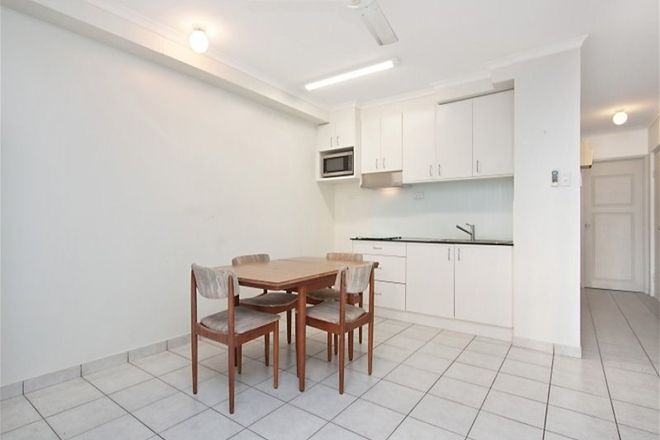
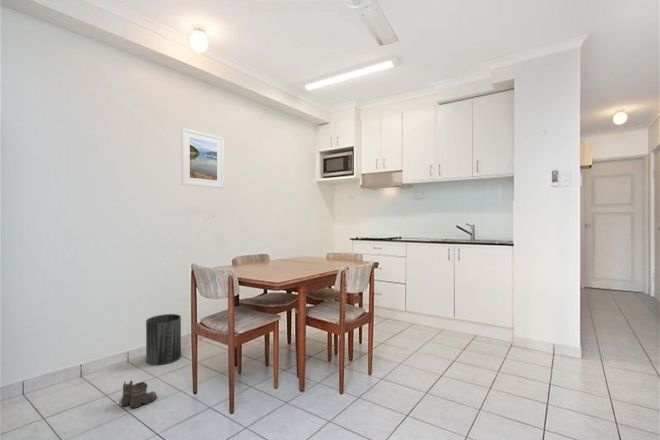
+ boots [120,380,158,409]
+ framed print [180,127,225,189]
+ trash can [145,313,182,366]
